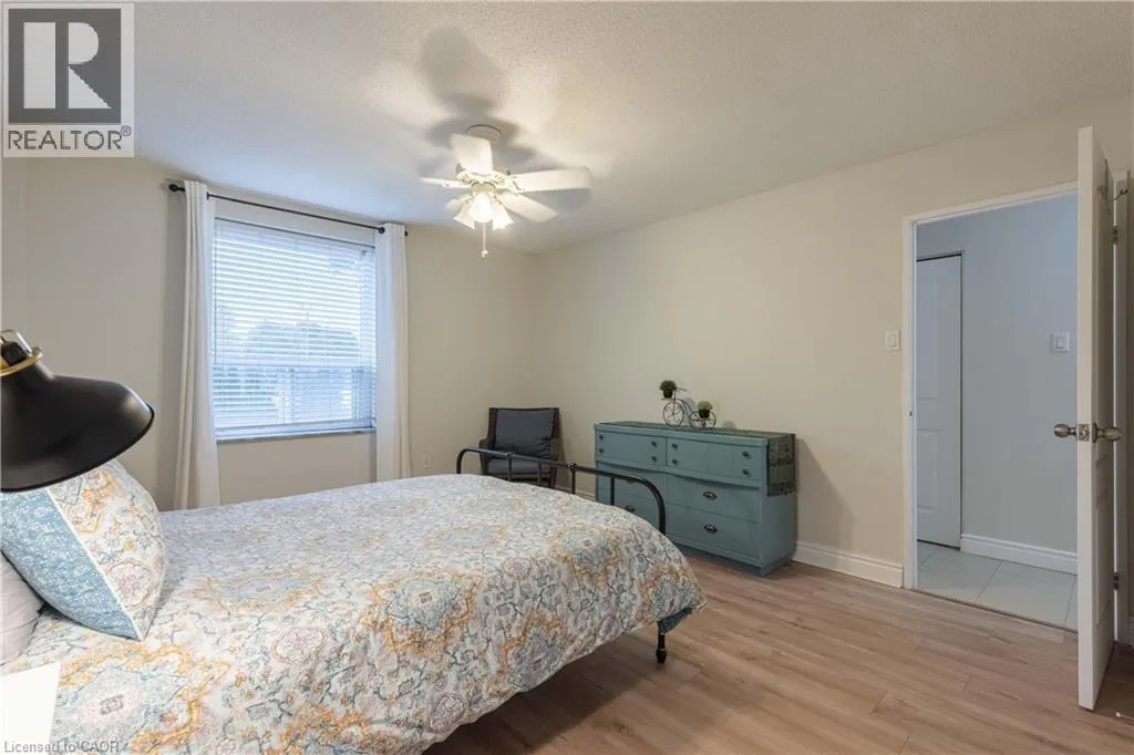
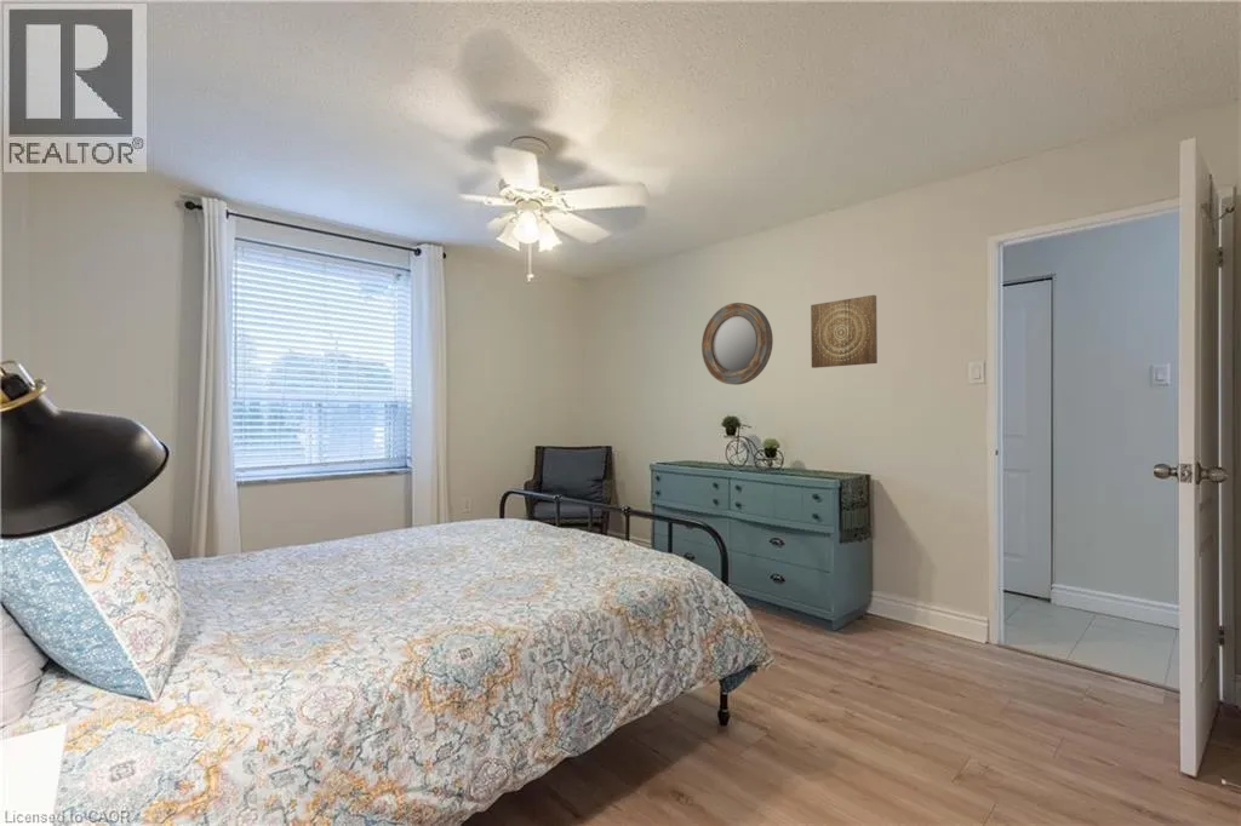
+ home mirror [700,302,774,386]
+ wall art [810,294,879,369]
